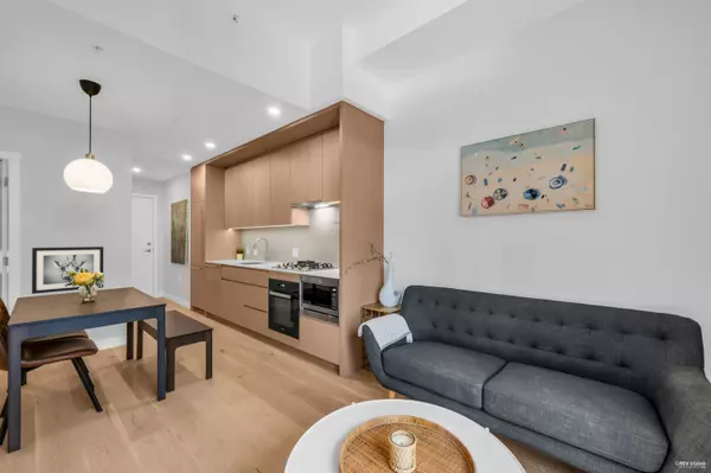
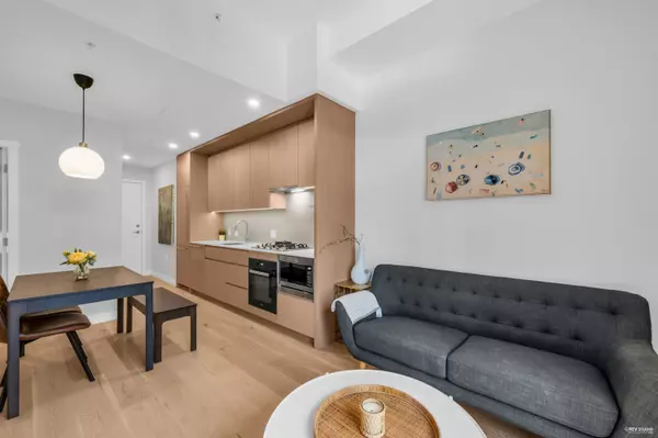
- wall art [31,245,104,295]
